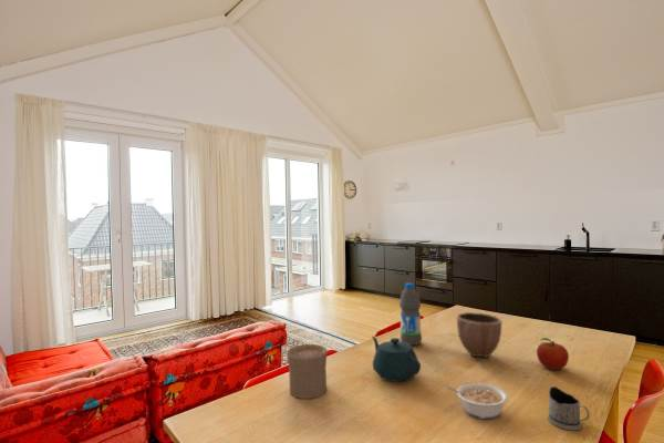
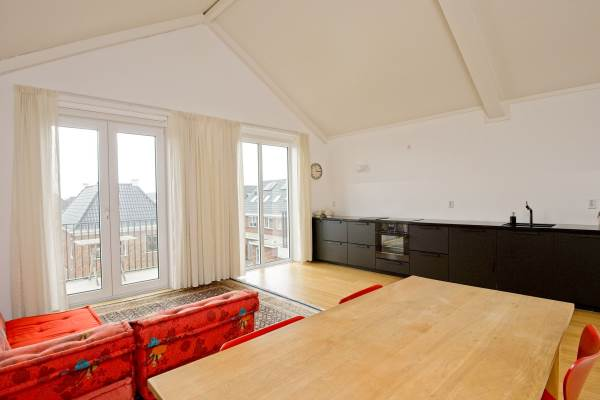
- tea glass holder [547,385,591,431]
- fruit [536,337,570,371]
- legume [445,382,509,420]
- teapot [371,336,422,383]
- decorative bowl [456,311,502,358]
- cup [286,343,329,400]
- water bottle [398,282,423,347]
